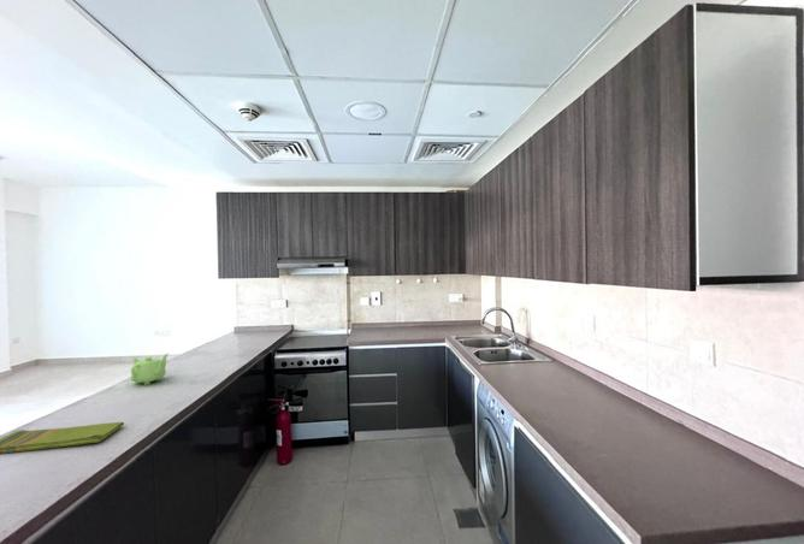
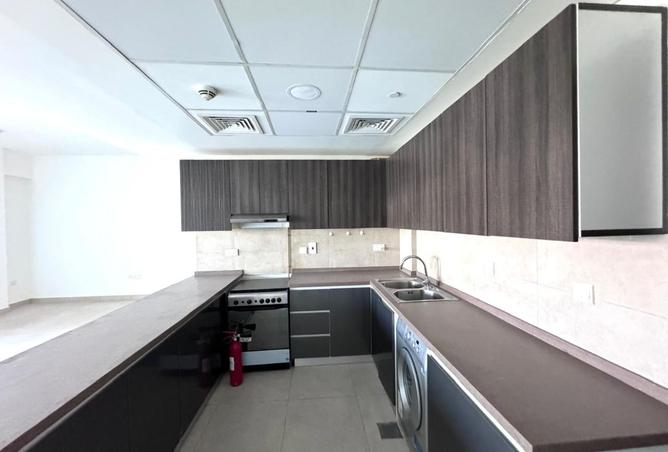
- teapot [130,353,170,386]
- dish towel [0,421,125,455]
